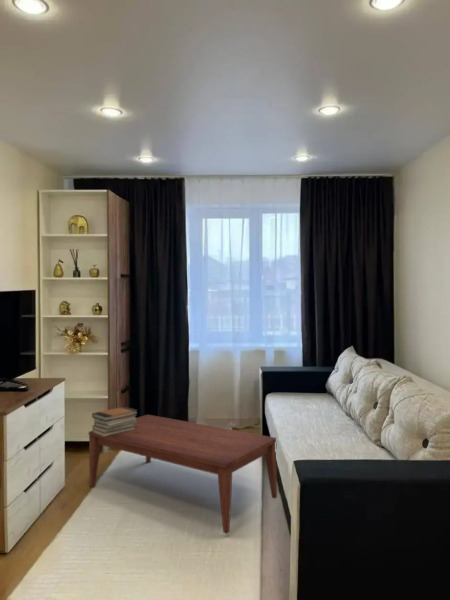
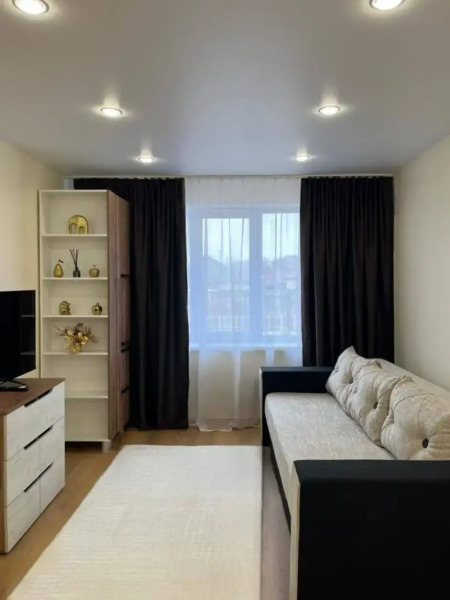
- coffee table [88,414,278,535]
- book stack [91,406,139,437]
